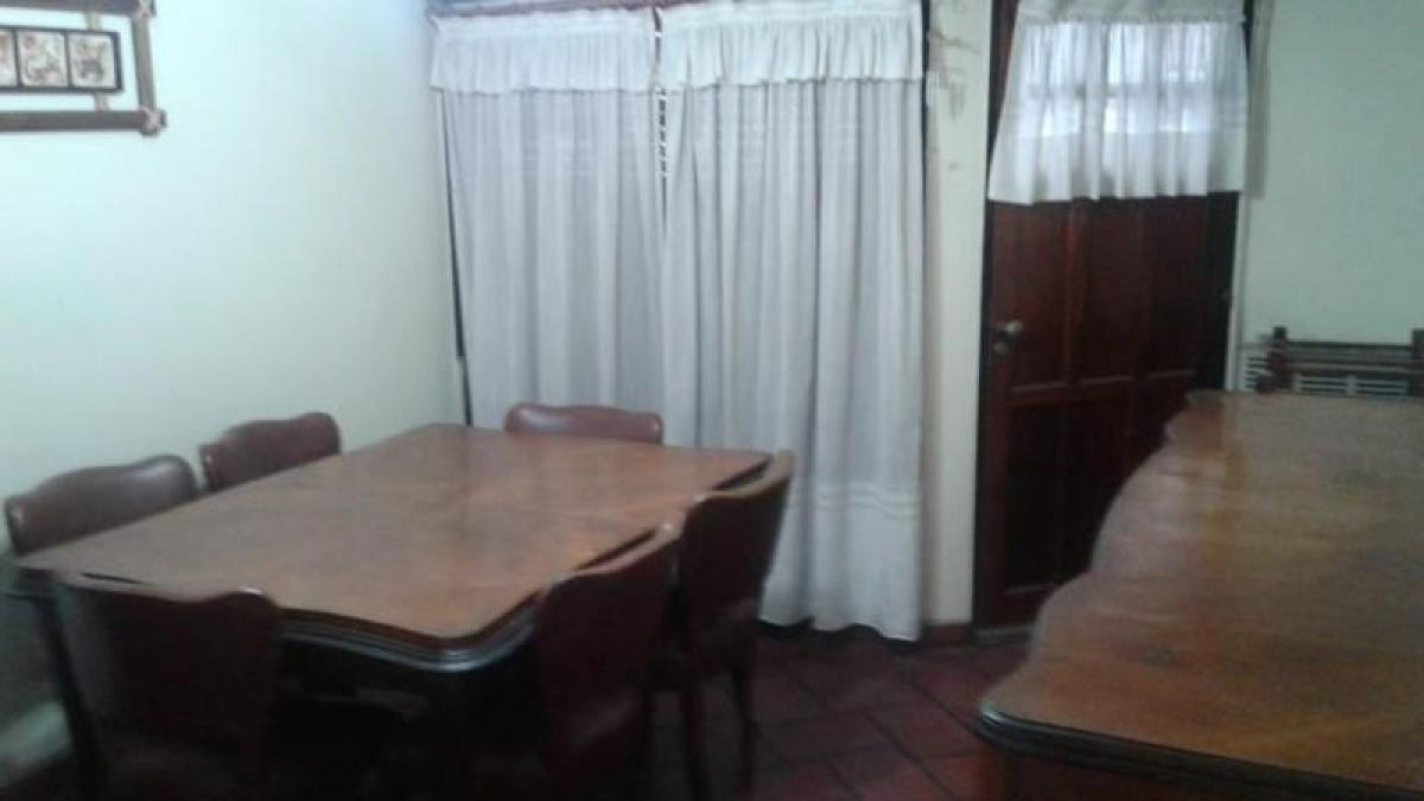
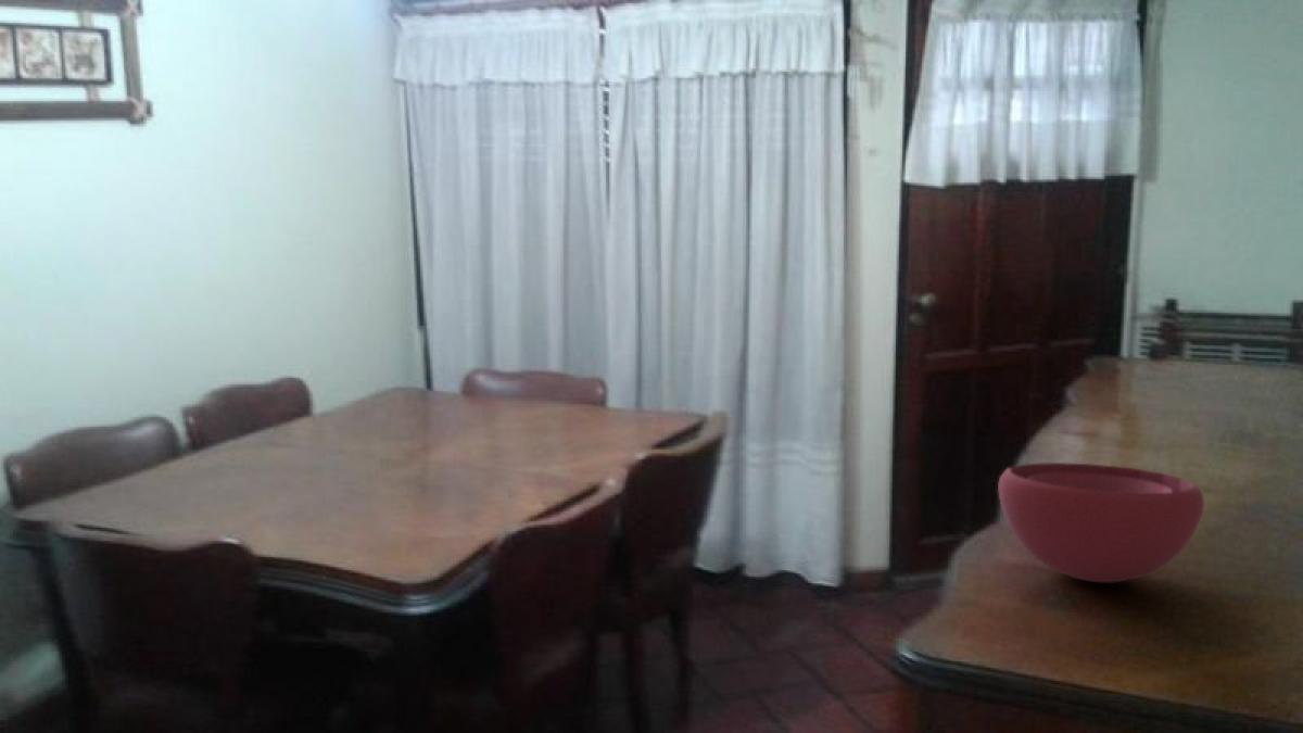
+ bowl [997,462,1205,584]
